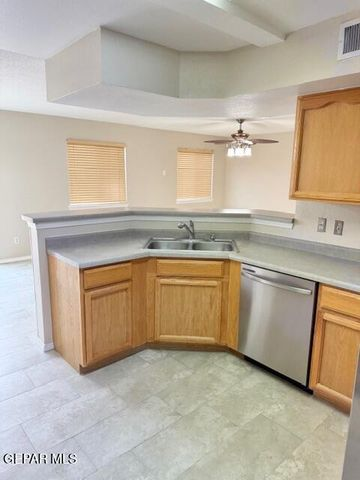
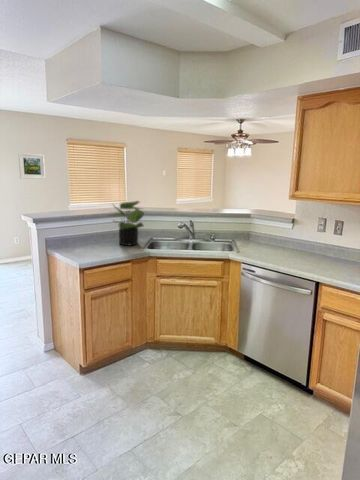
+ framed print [18,152,46,180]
+ potted plant [106,200,145,247]
